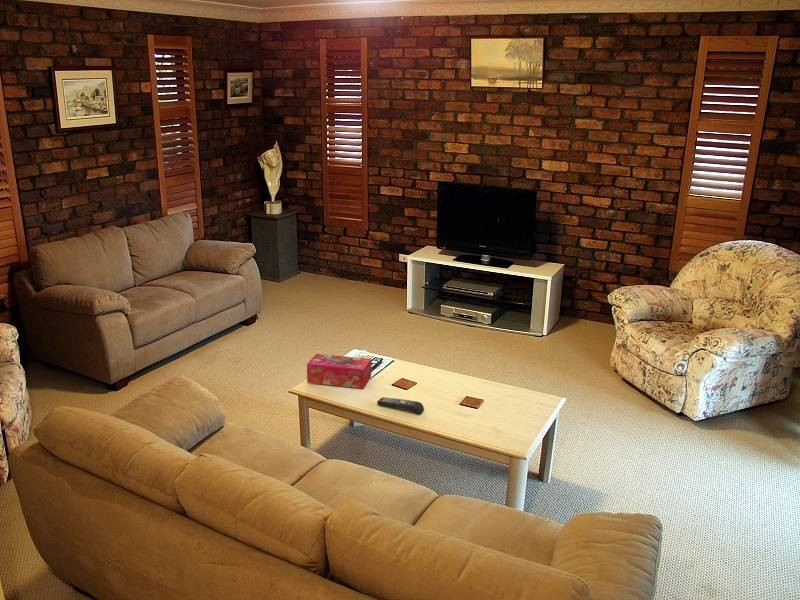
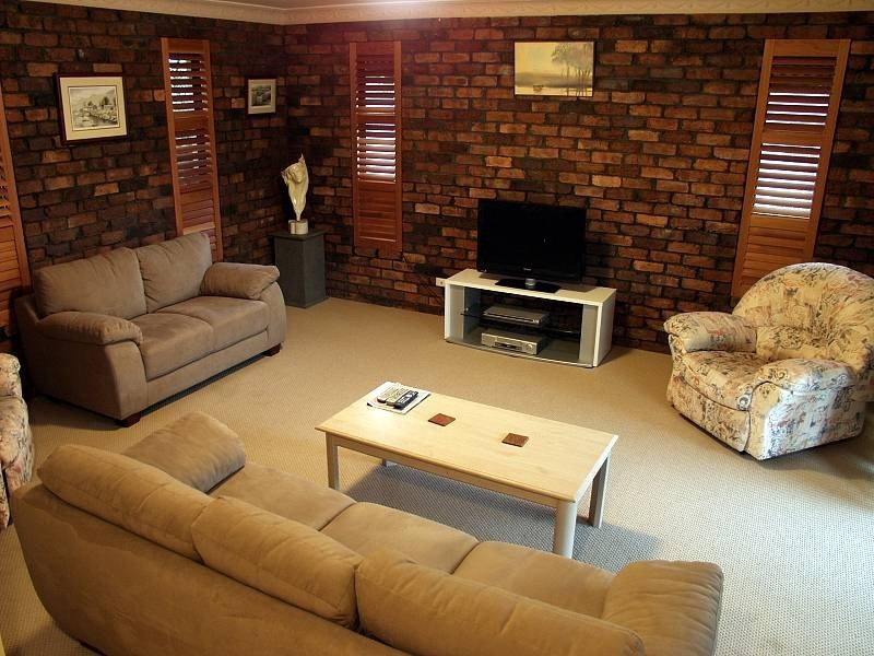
- tissue box [306,353,372,389]
- remote control [376,396,425,415]
